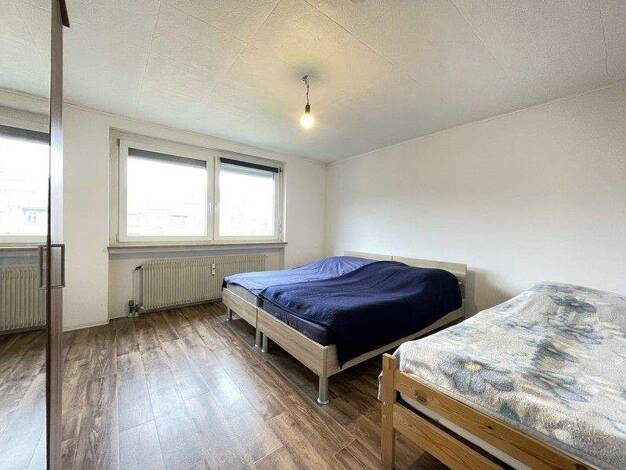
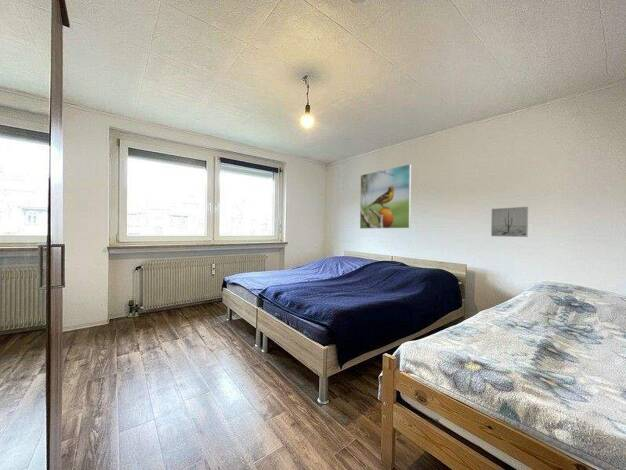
+ wall art [490,206,529,238]
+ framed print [359,163,412,230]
